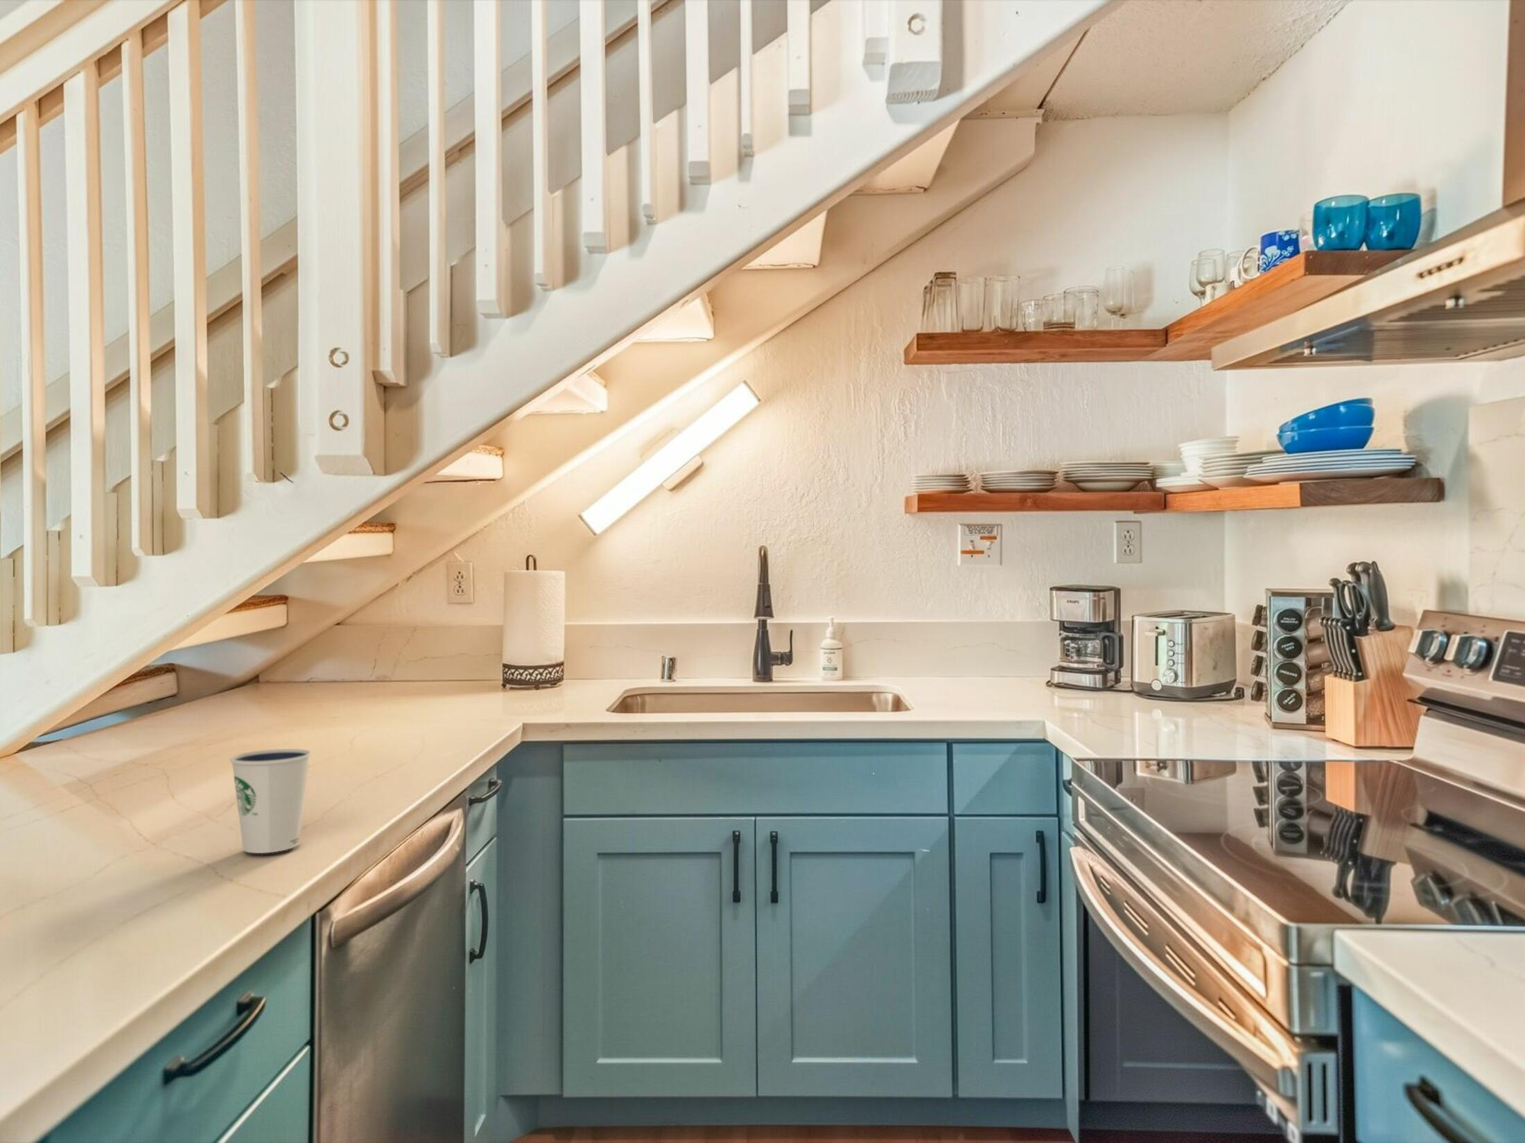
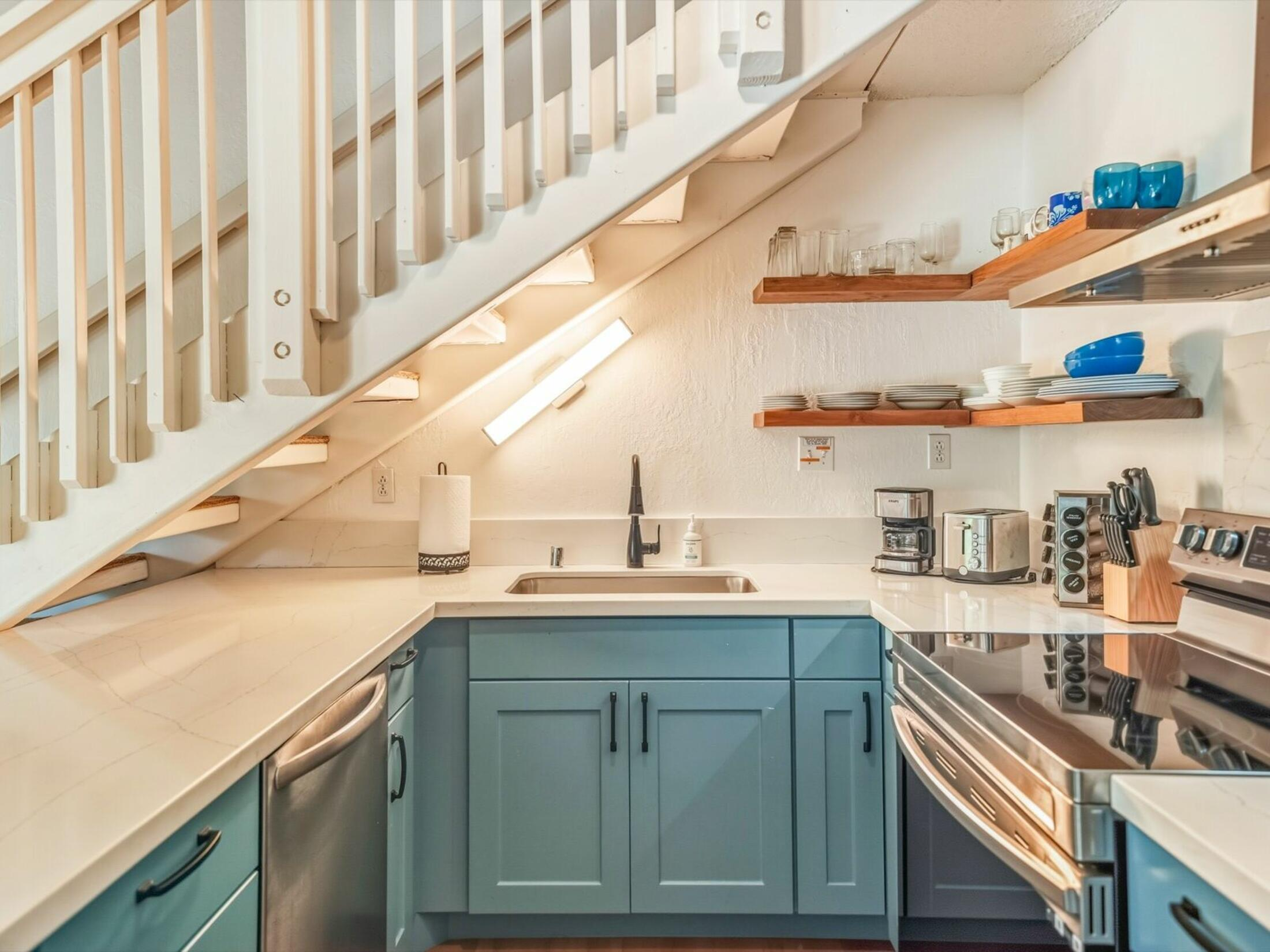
- dixie cup [229,748,312,854]
